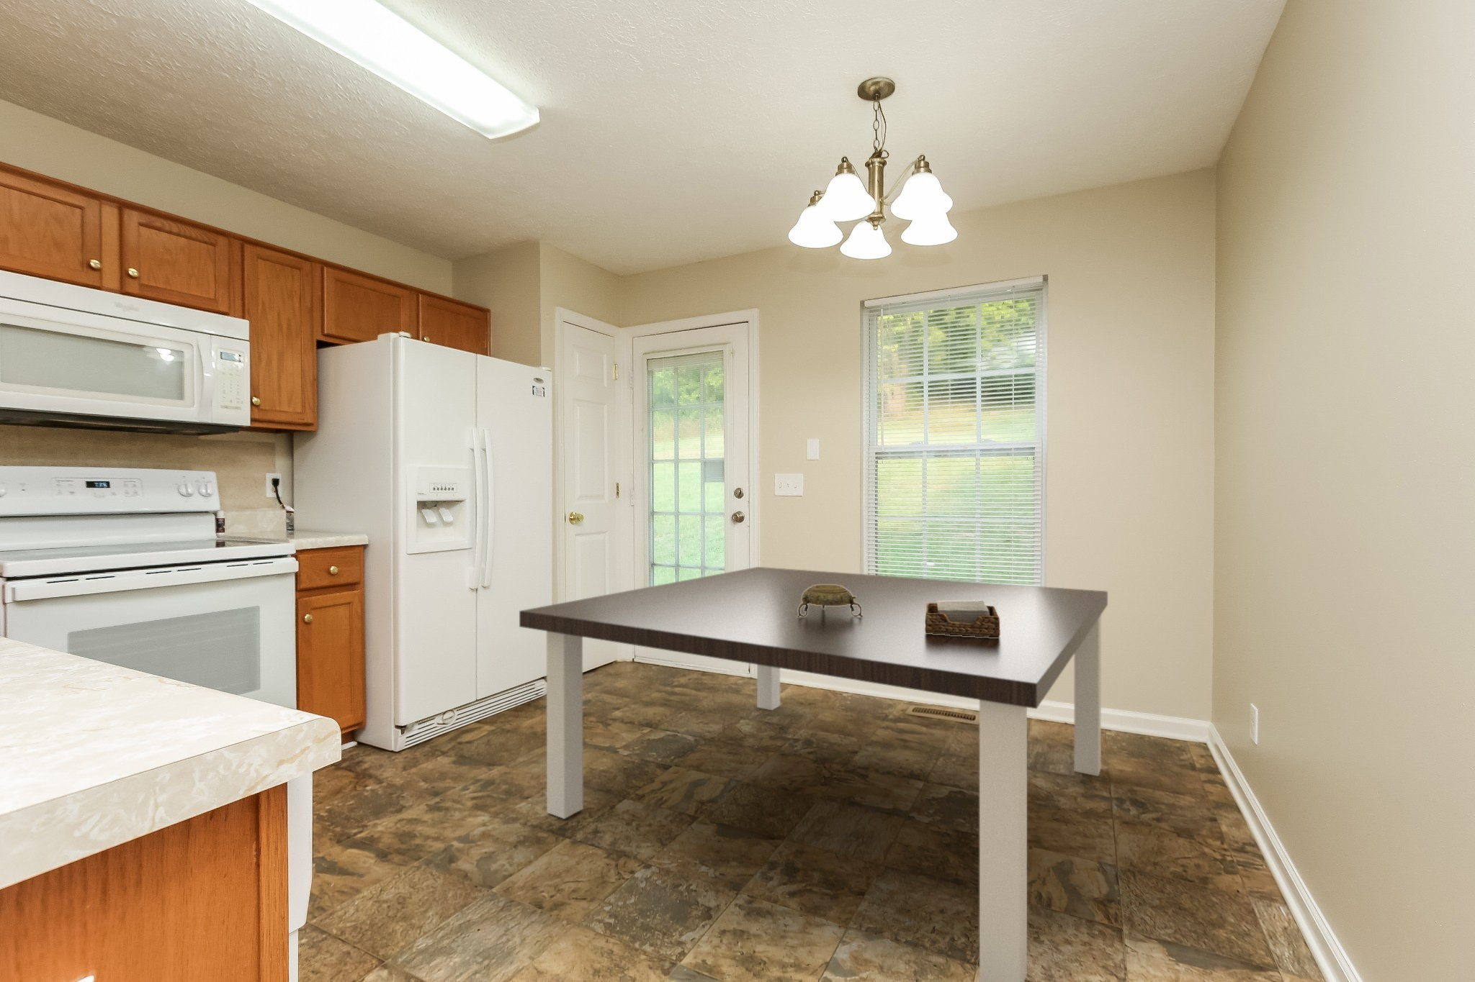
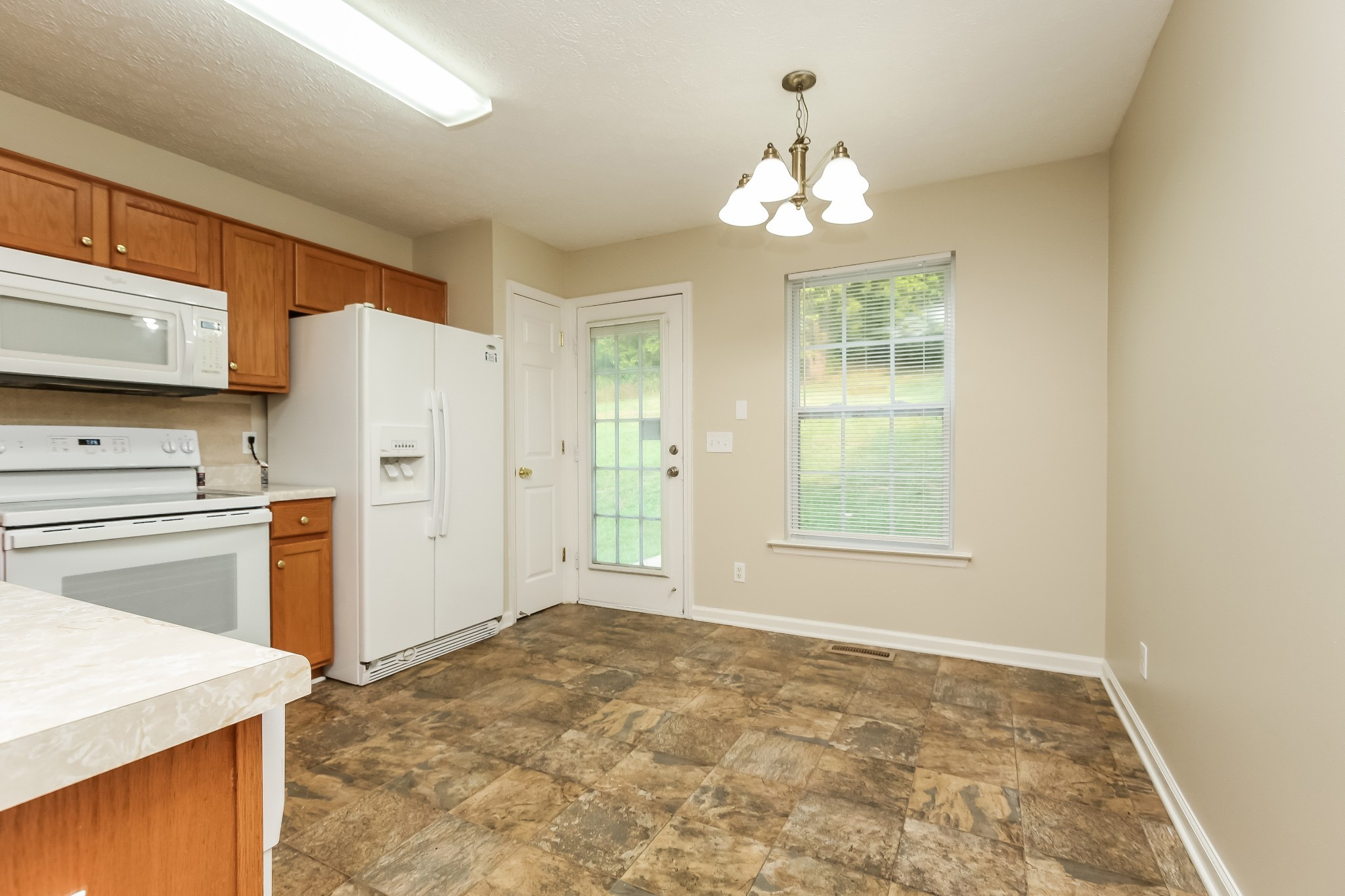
- dining table [519,567,1109,982]
- decorative bowl [797,585,863,617]
- napkin holder [924,600,1000,638]
